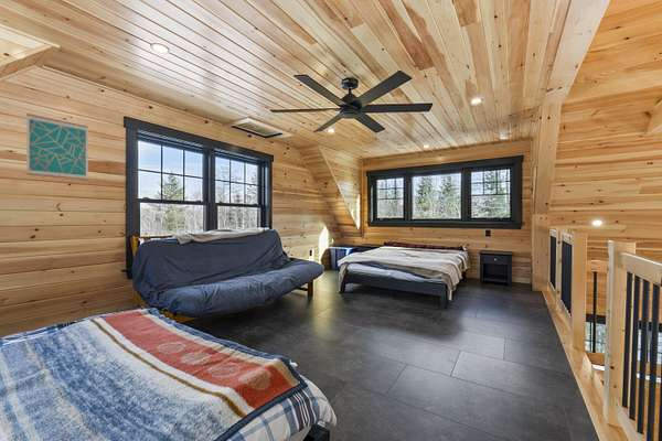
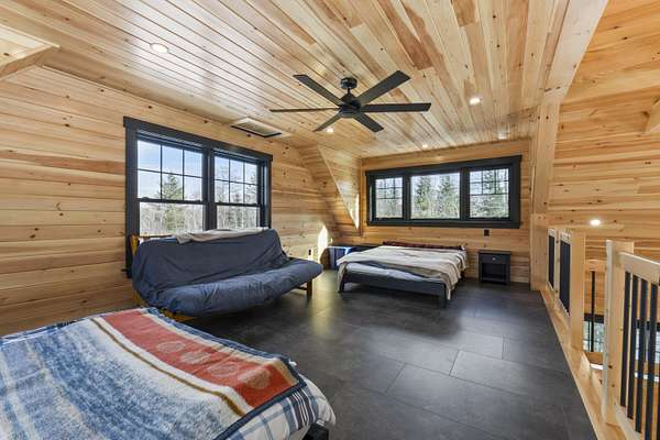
- wall art [25,112,89,181]
